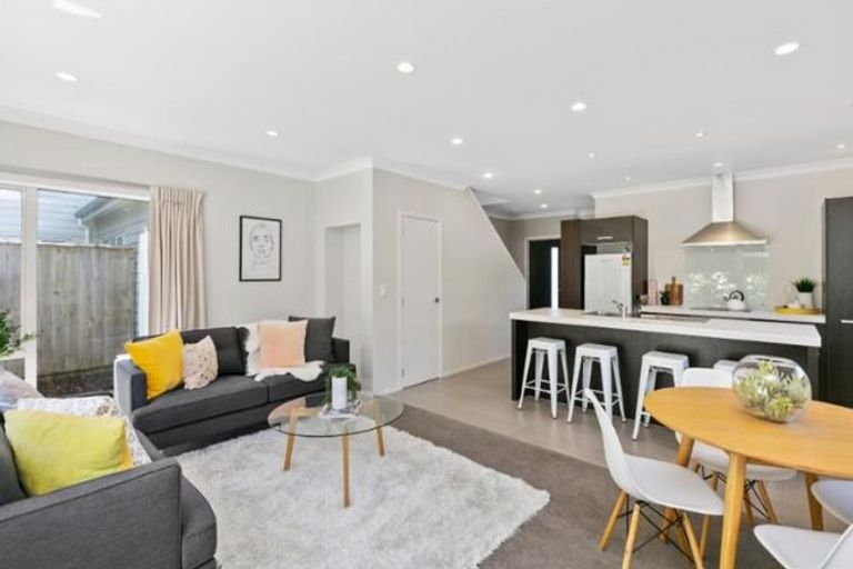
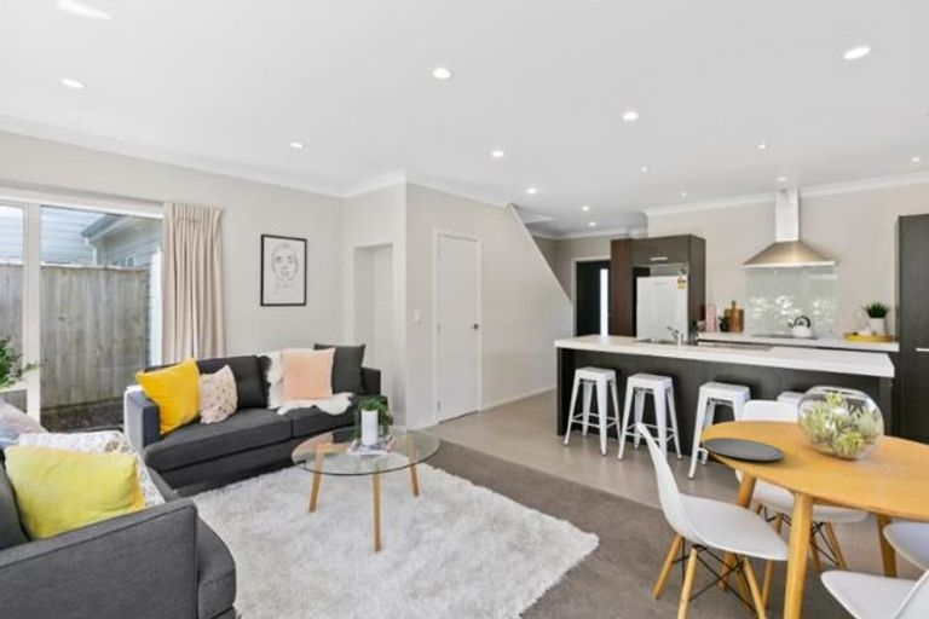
+ plate [702,436,786,462]
